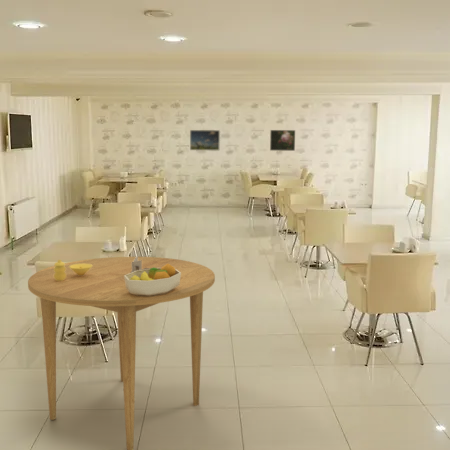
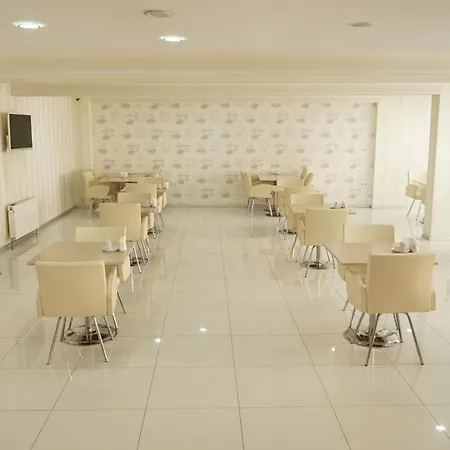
- fruit bowl [124,264,181,296]
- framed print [189,129,221,151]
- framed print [269,129,296,152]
- dining table [27,256,216,450]
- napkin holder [131,254,150,273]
- condiment set [53,259,92,281]
